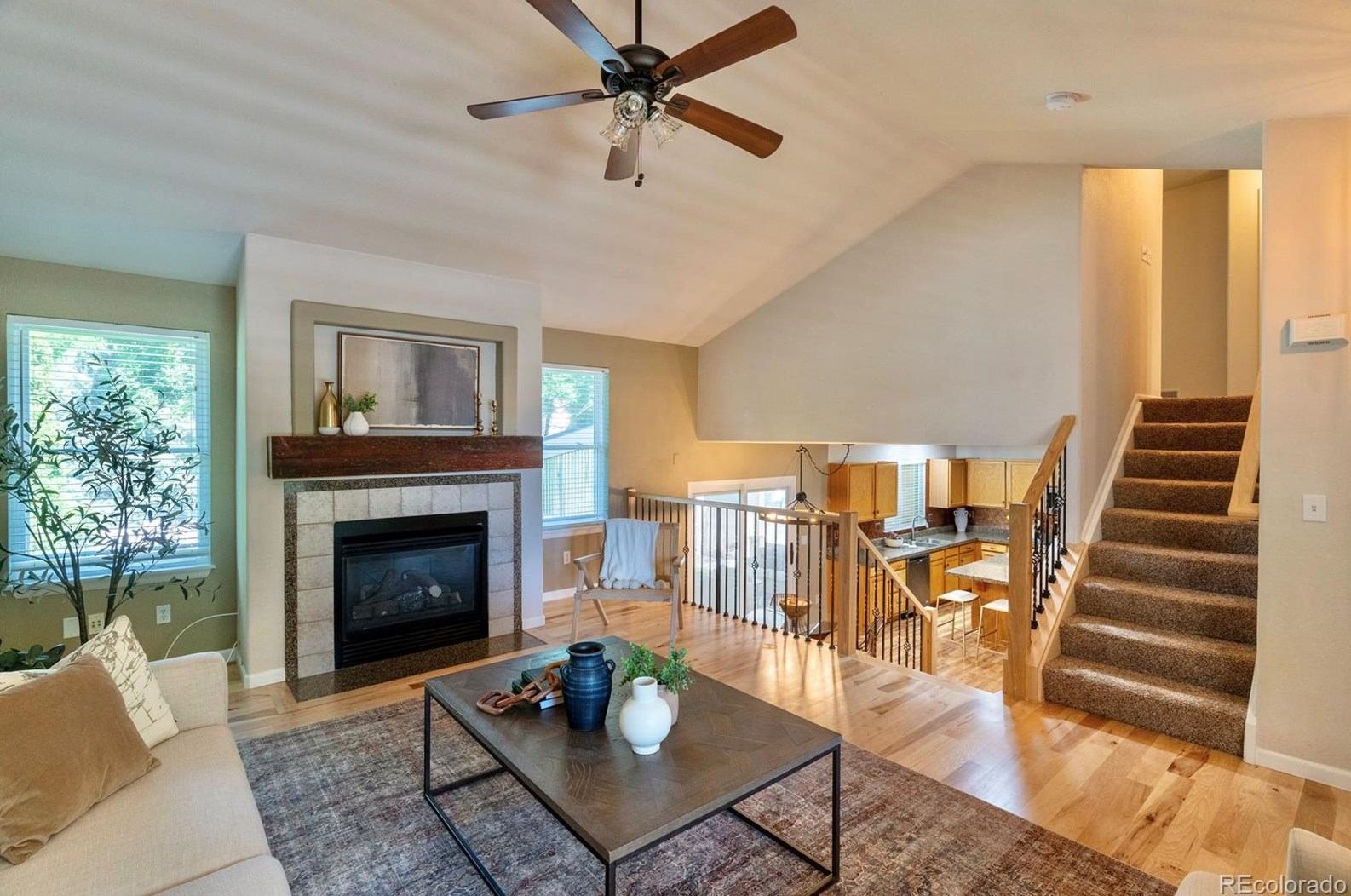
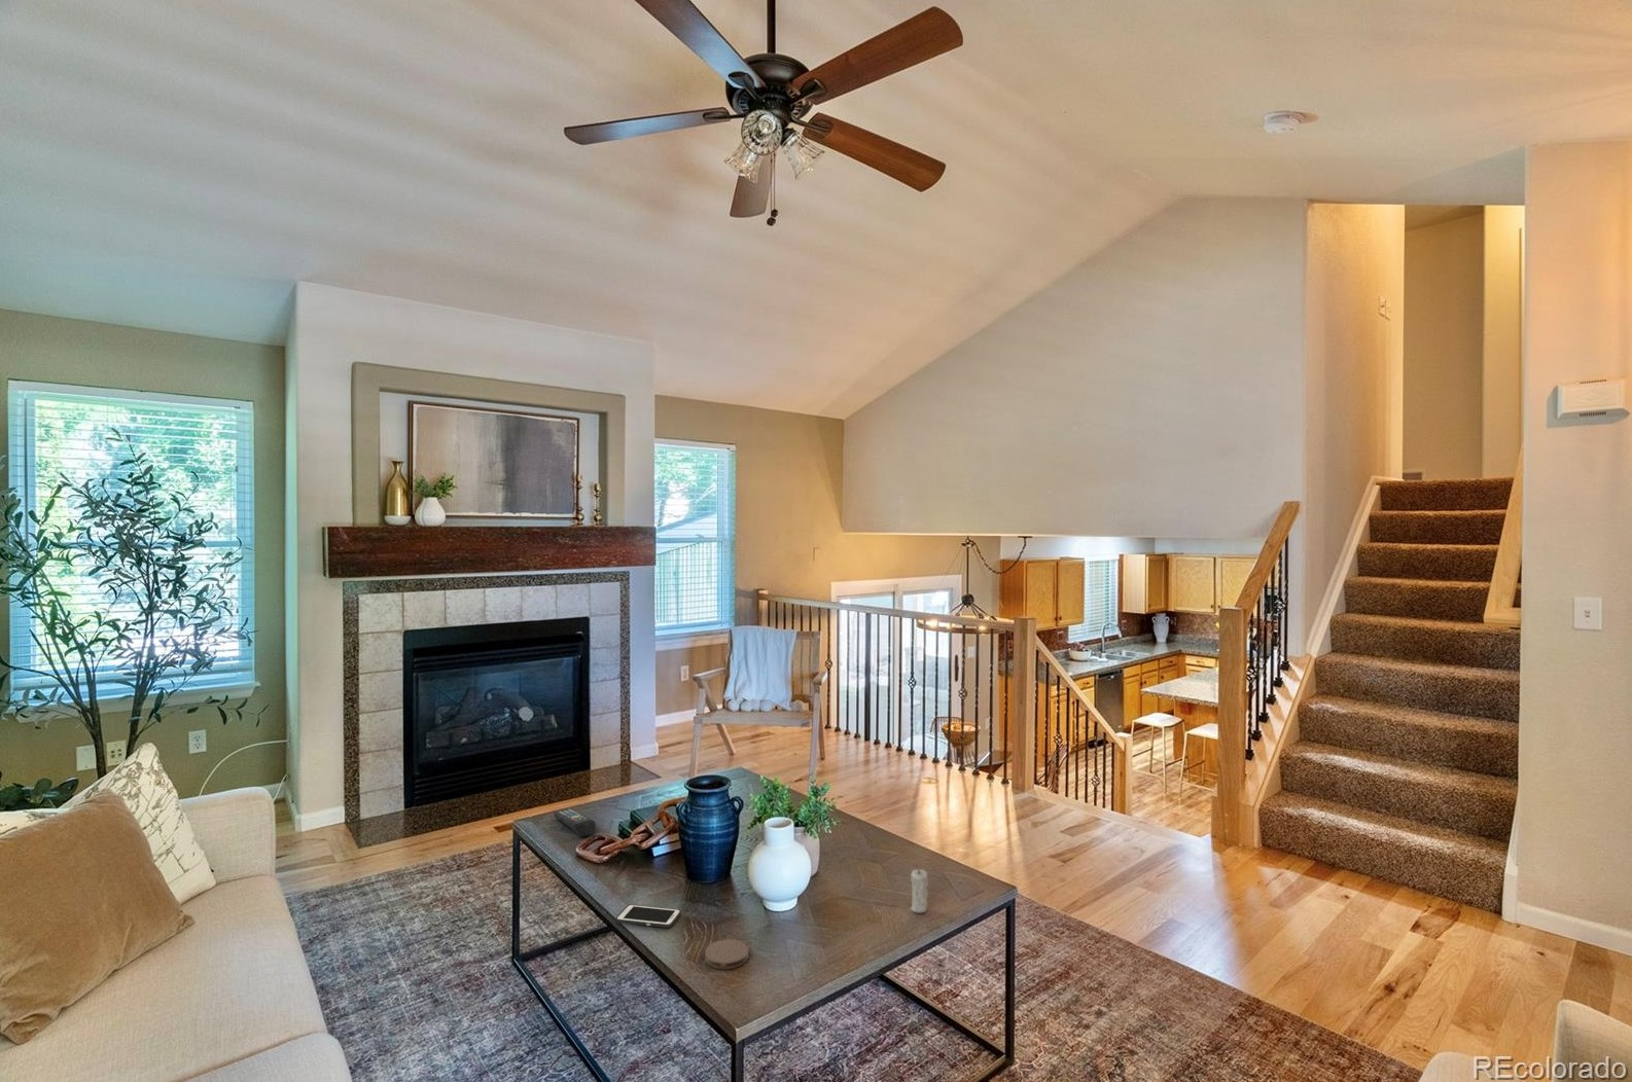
+ cell phone [615,904,683,929]
+ coaster [704,938,750,970]
+ remote control [552,808,597,838]
+ candle [910,865,929,913]
